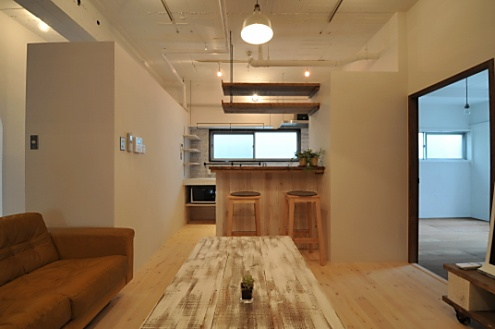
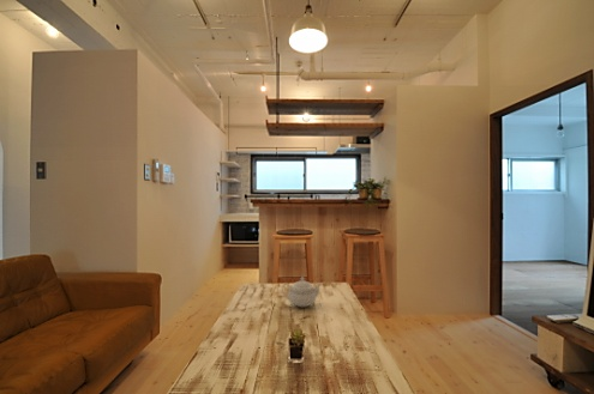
+ teapot [281,277,322,308]
